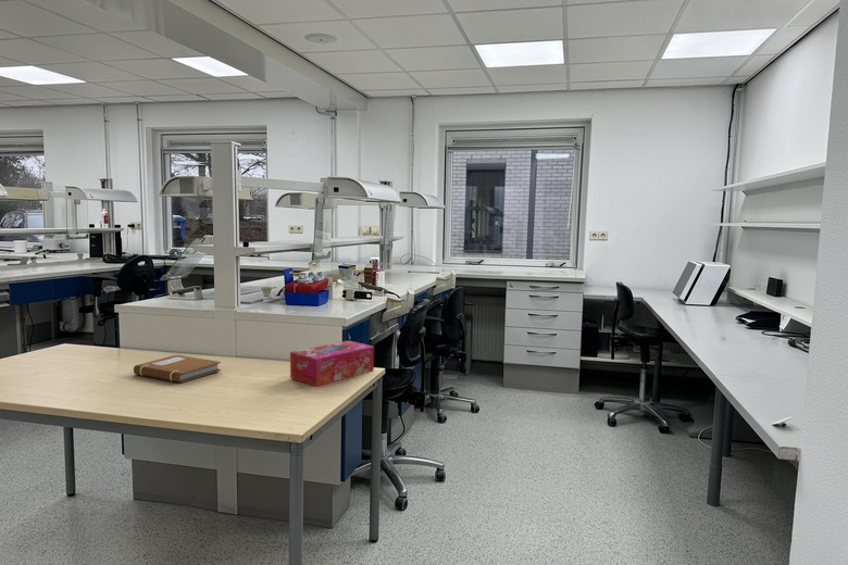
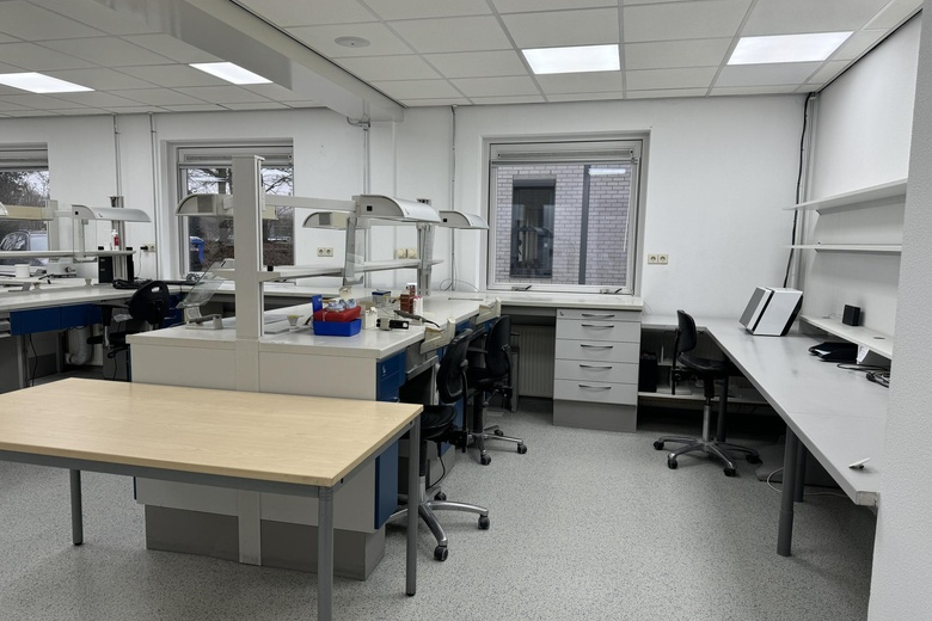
- notebook [133,354,222,384]
- tissue box [289,340,375,388]
